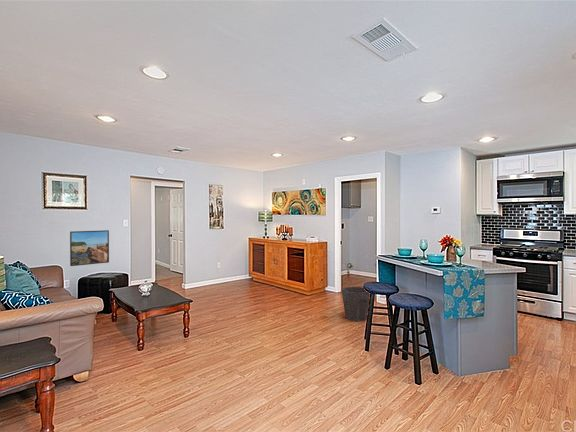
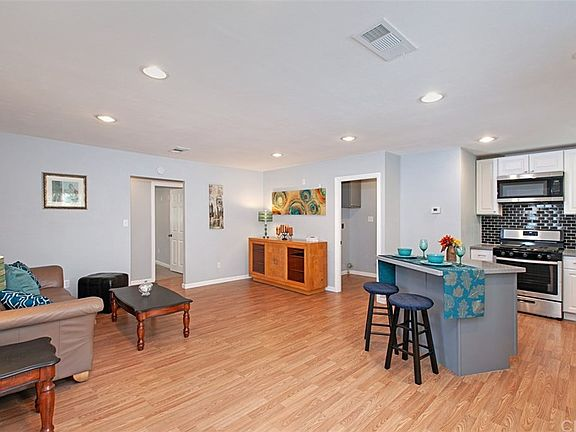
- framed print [69,229,110,267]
- waste bin [341,285,371,322]
